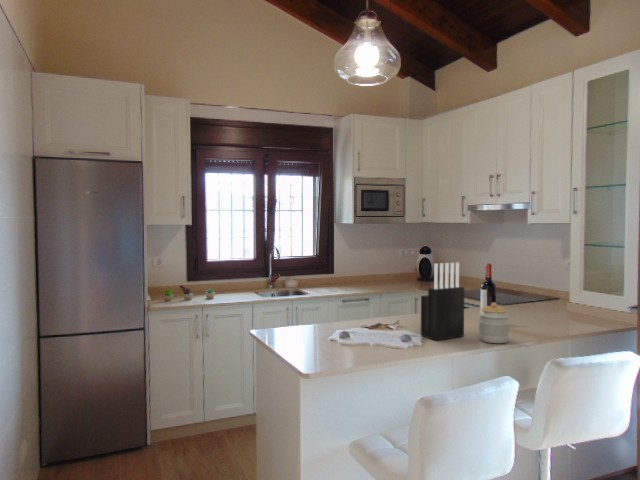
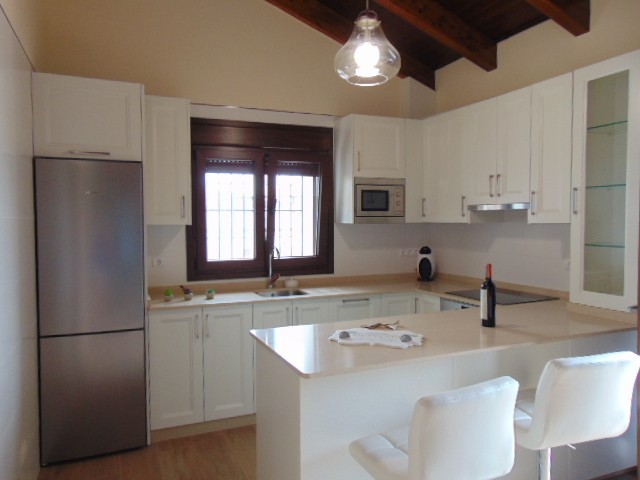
- knife block [420,261,465,342]
- jar [478,301,510,344]
